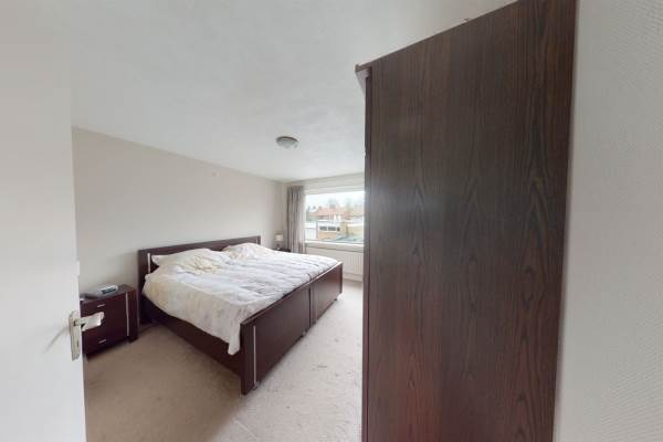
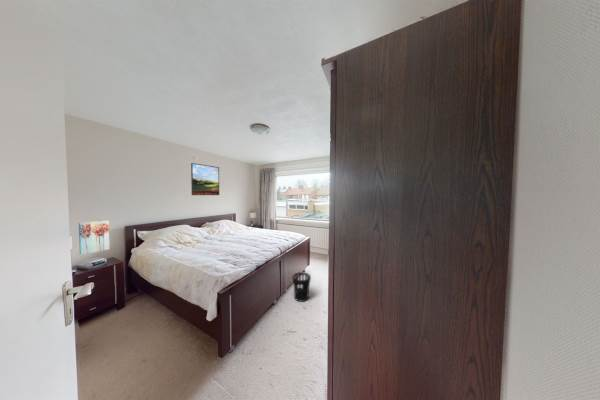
+ wastebasket [292,271,312,303]
+ wall art [78,219,111,256]
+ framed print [190,162,220,196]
